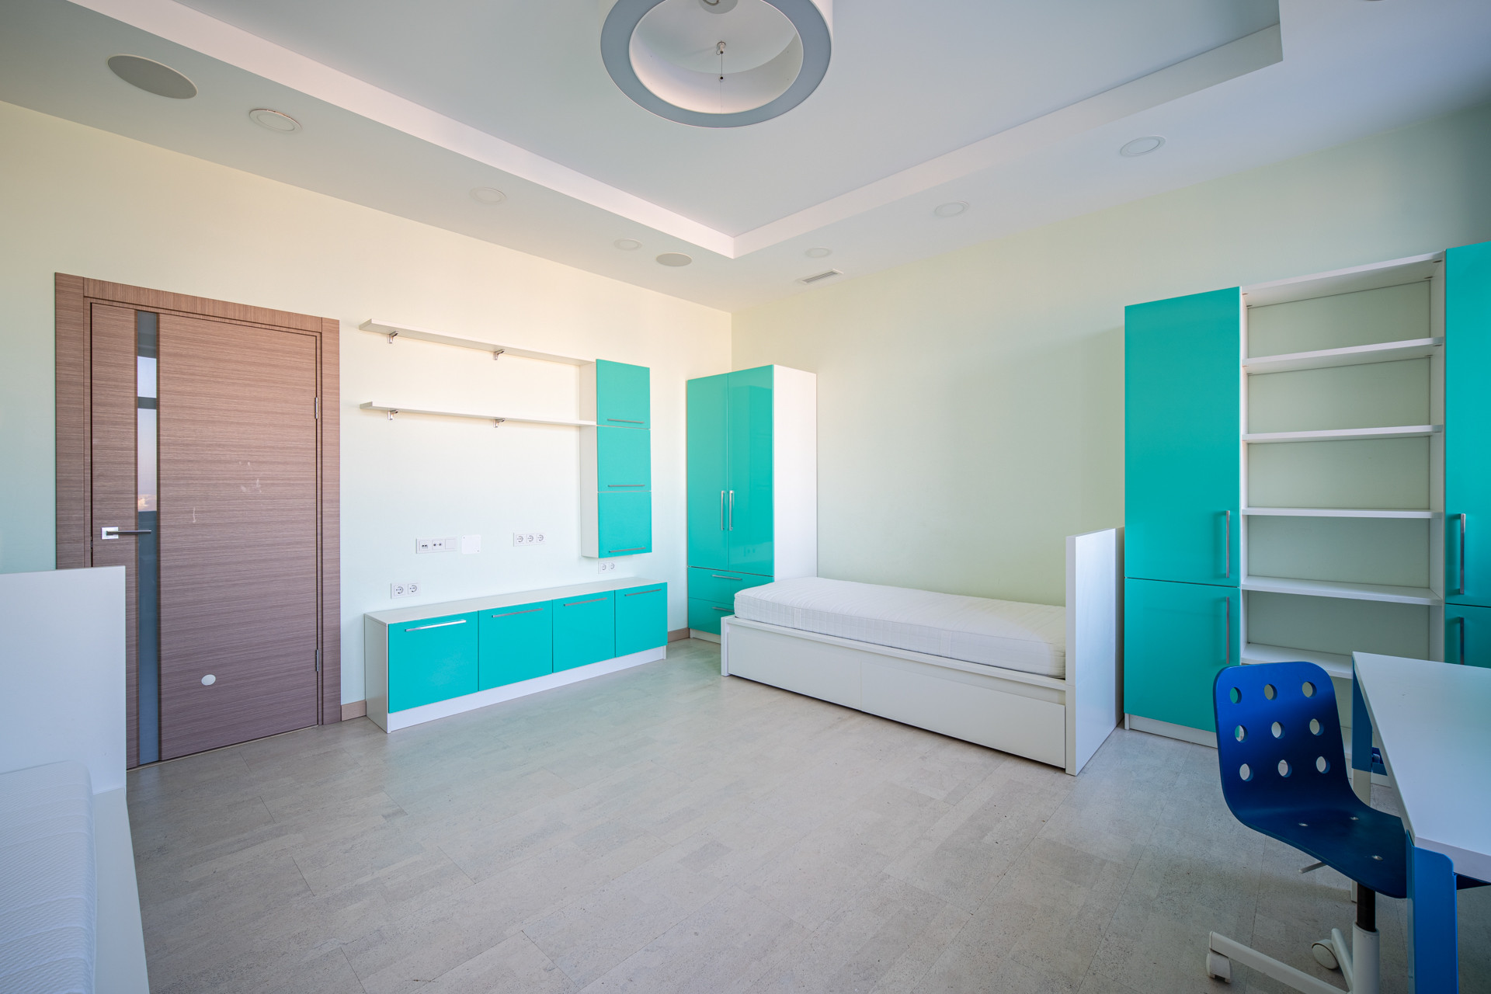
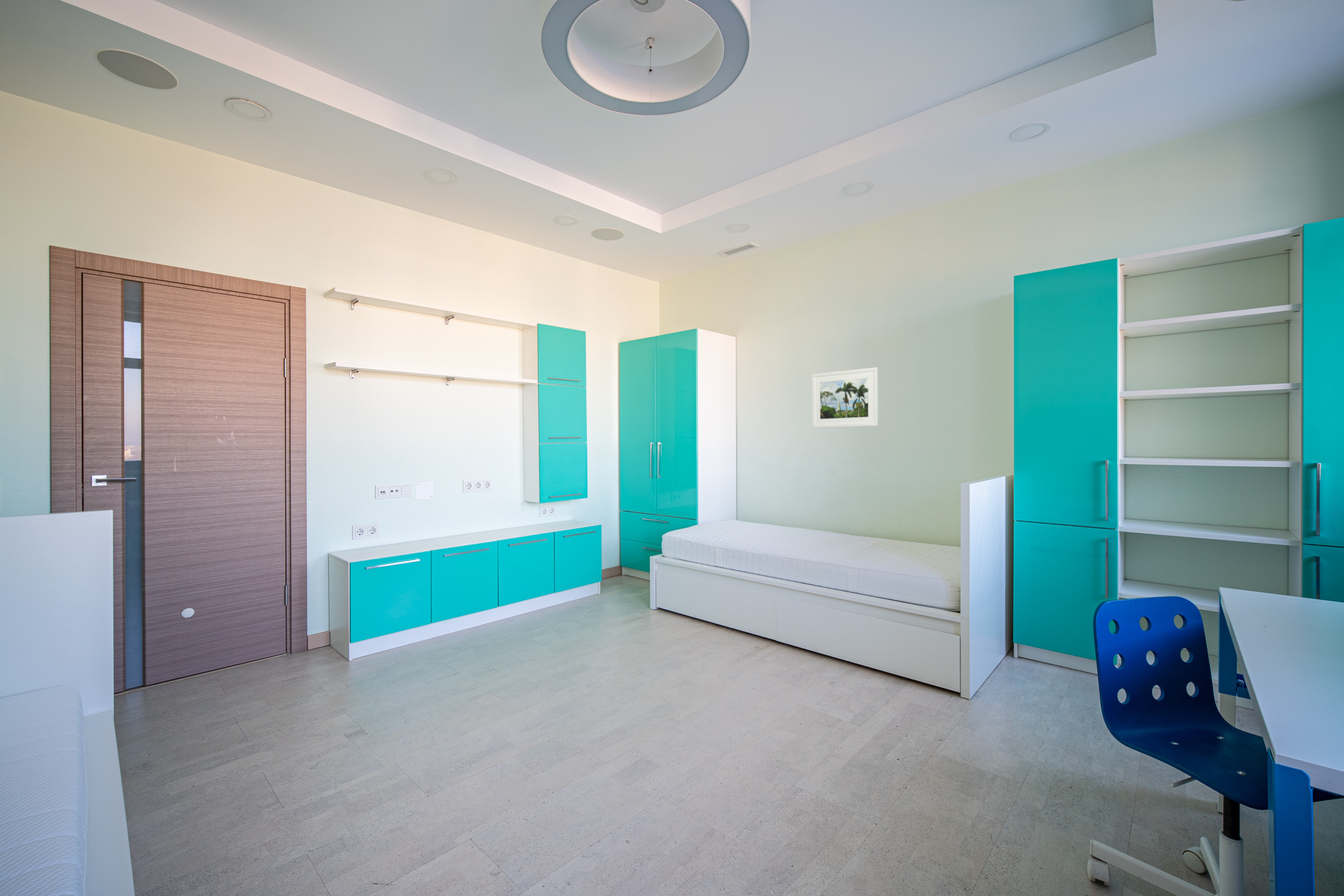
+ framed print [811,367,879,429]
